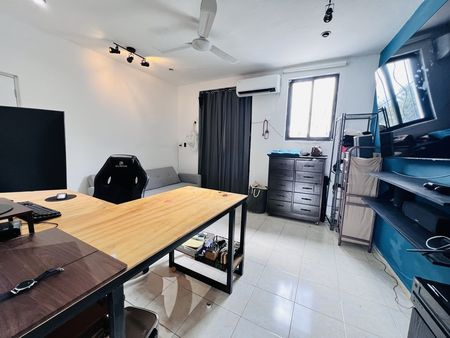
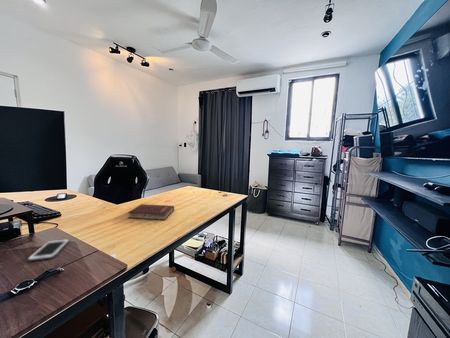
+ cell phone [26,238,70,262]
+ hardback book [127,203,175,221]
